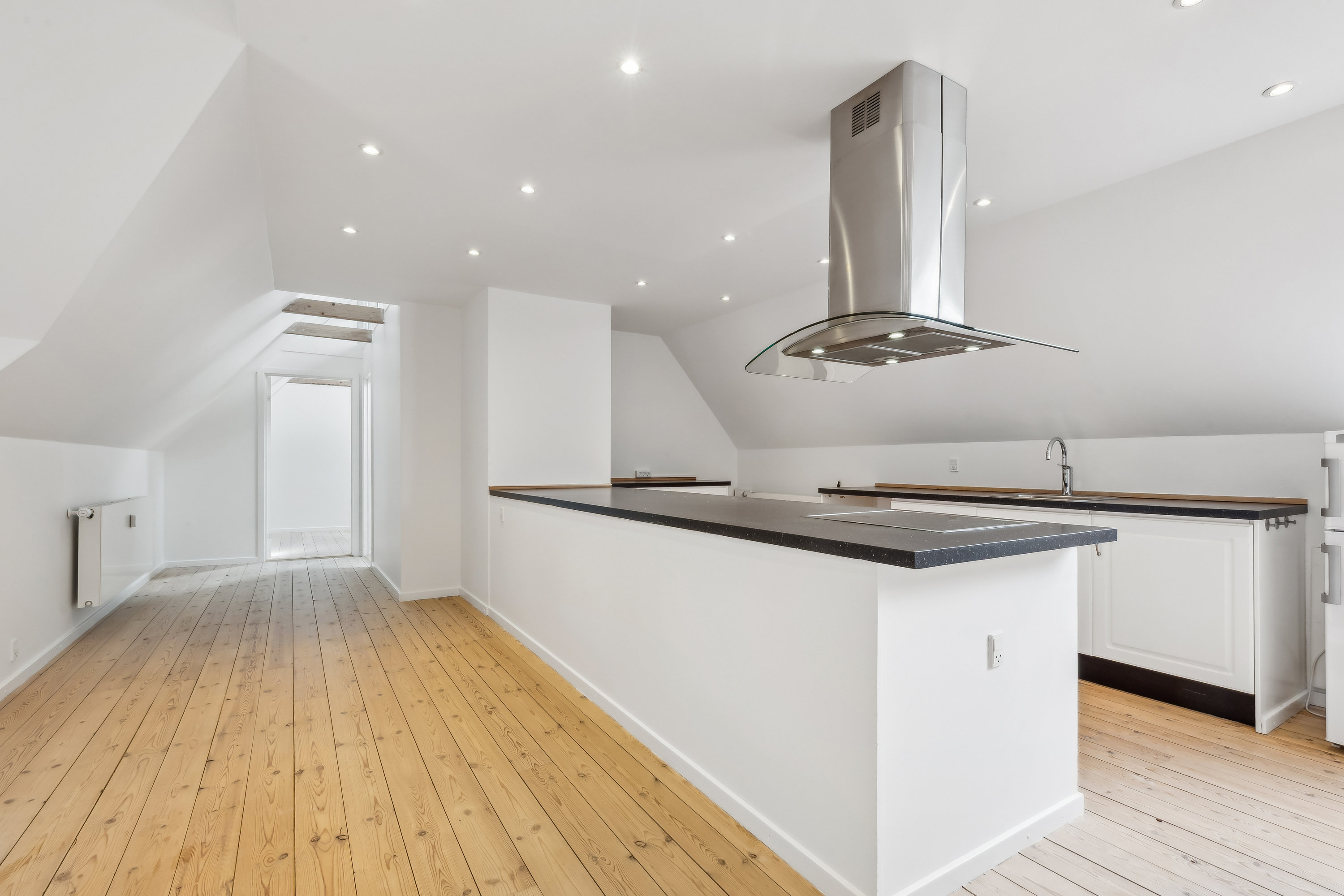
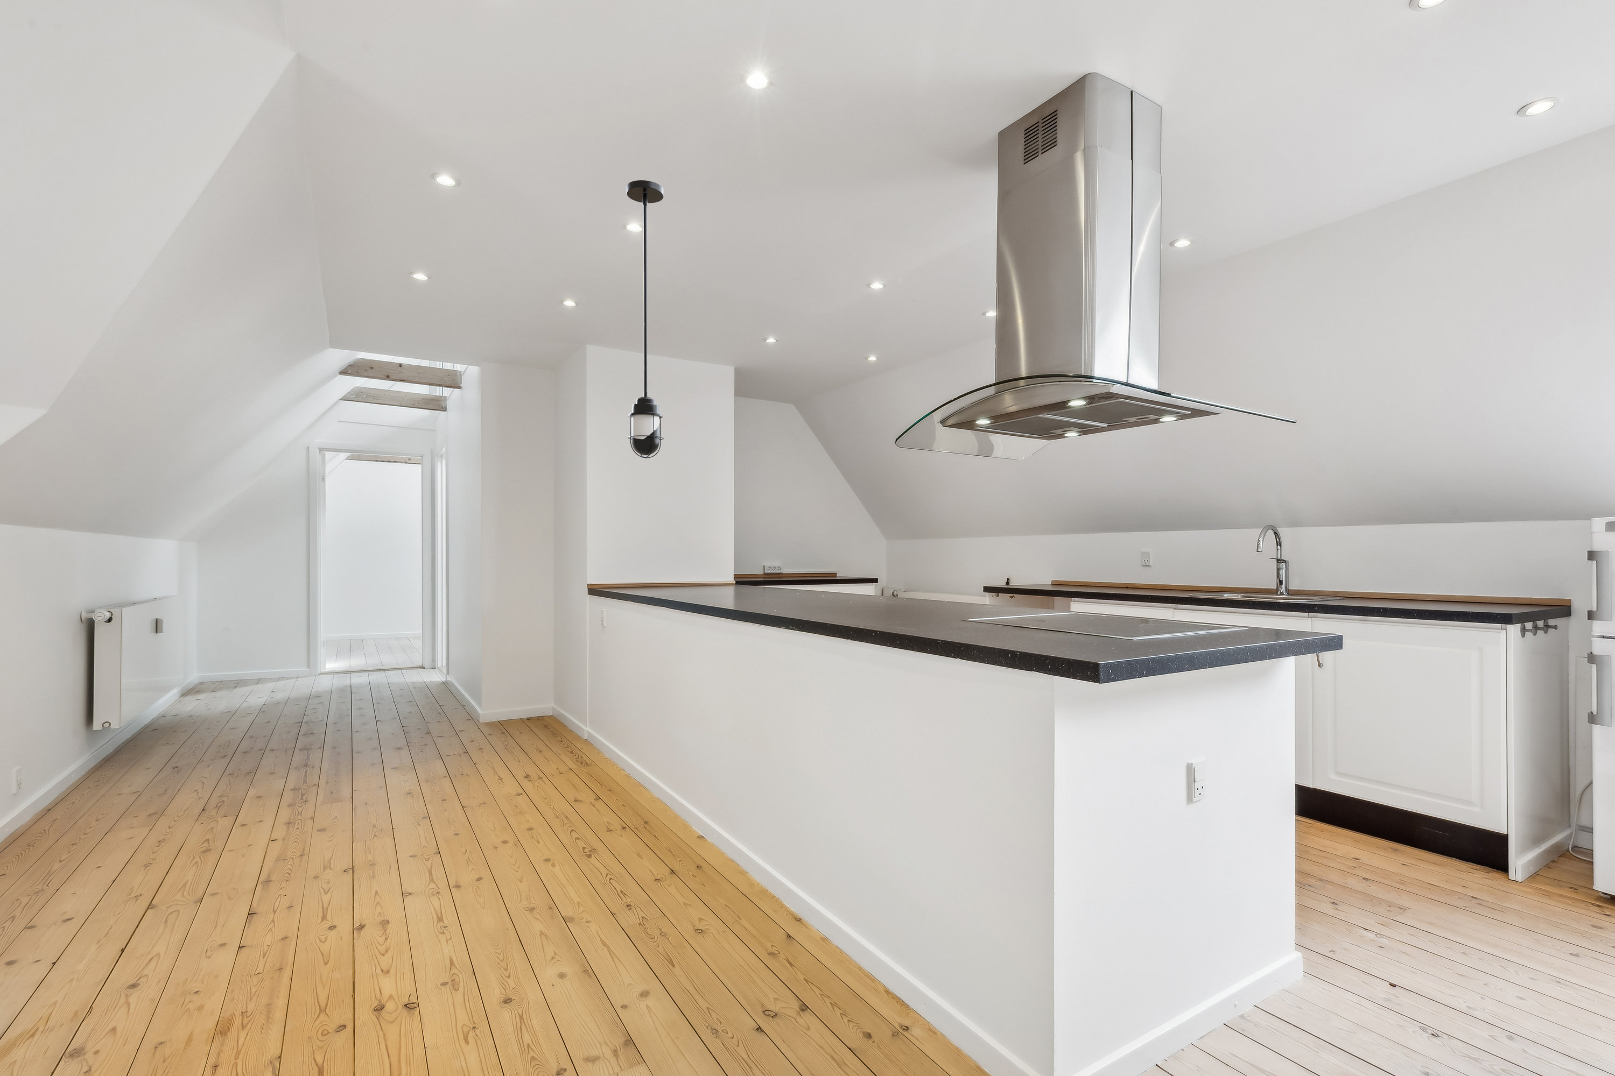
+ light fixture [626,180,665,459]
